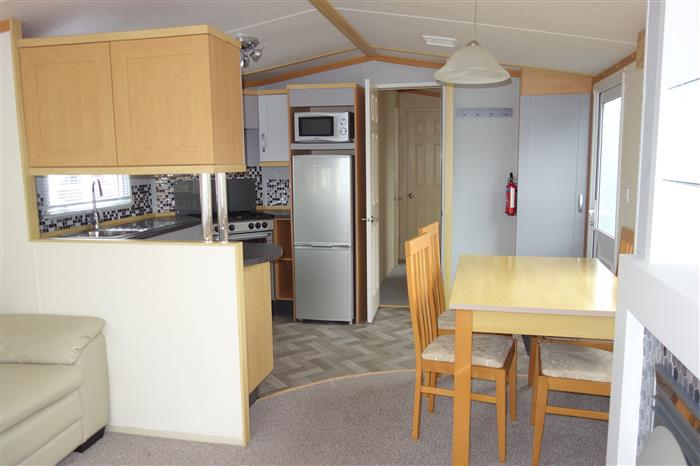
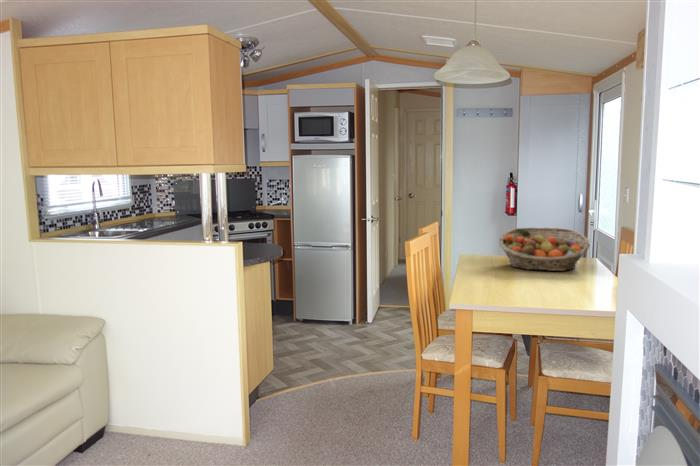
+ fruit basket [498,227,591,272]
